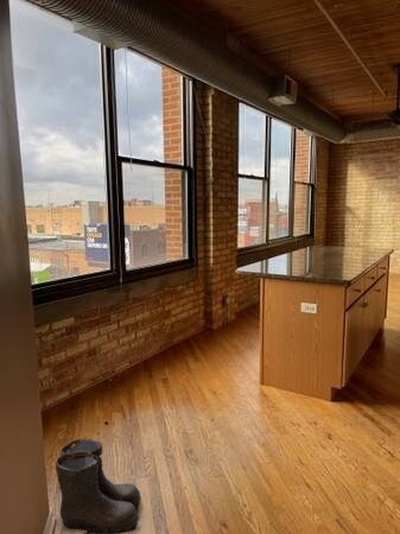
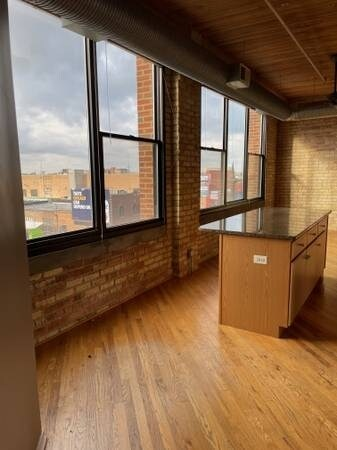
- boots [55,438,141,534]
